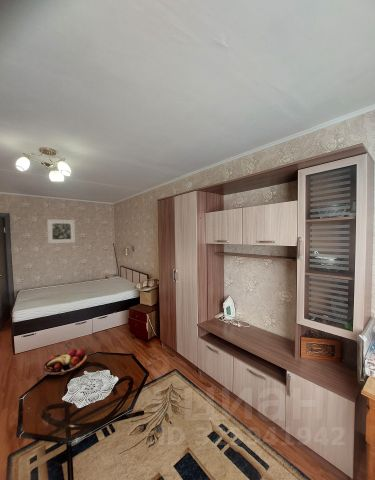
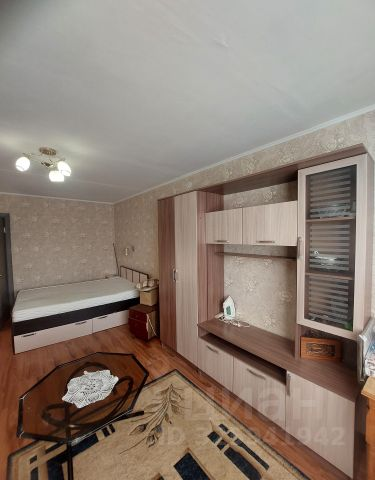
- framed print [46,218,76,244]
- fruit basket [43,348,88,377]
